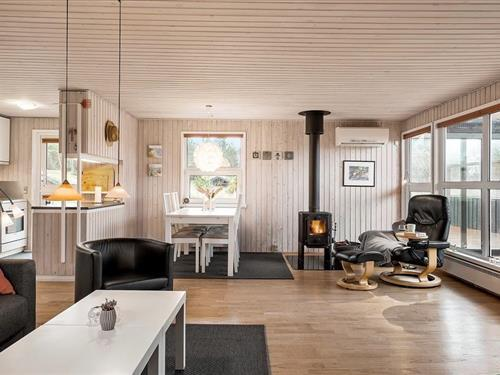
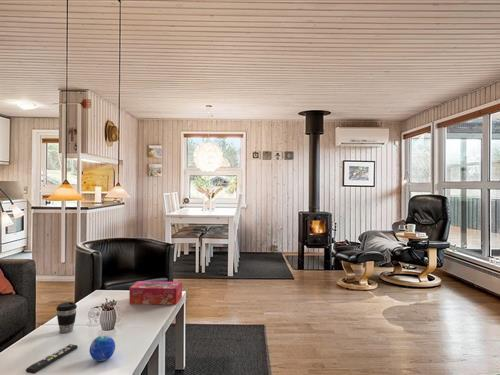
+ coffee cup [55,301,78,334]
+ tissue box [128,280,183,306]
+ decorative orb [89,334,116,362]
+ remote control [25,343,79,375]
